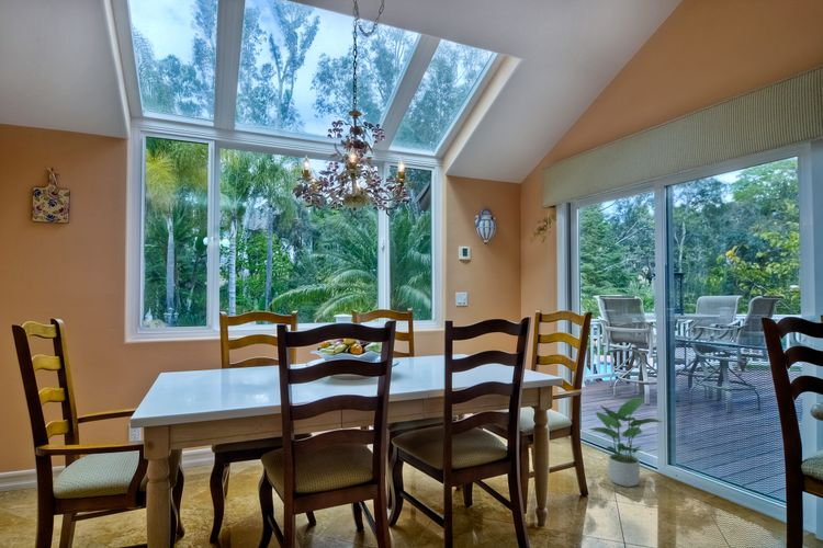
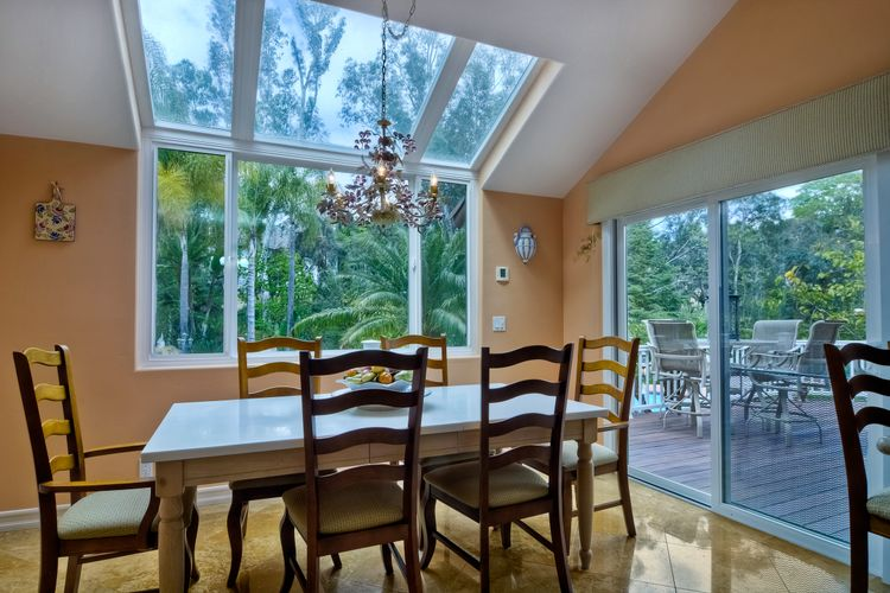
- potted plant [587,397,663,488]
